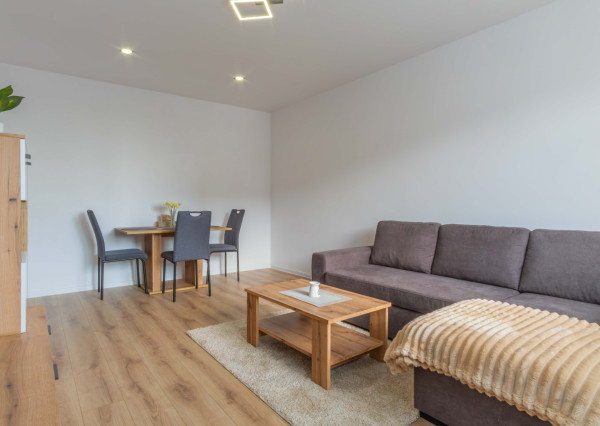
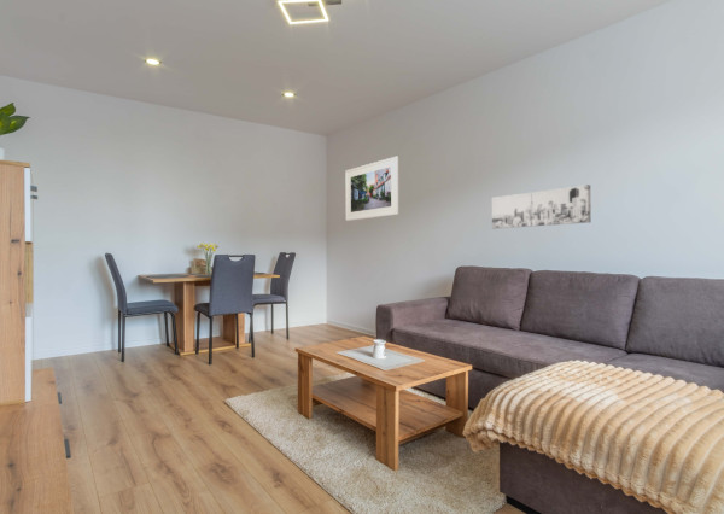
+ wall art [491,183,591,230]
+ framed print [344,156,399,222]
